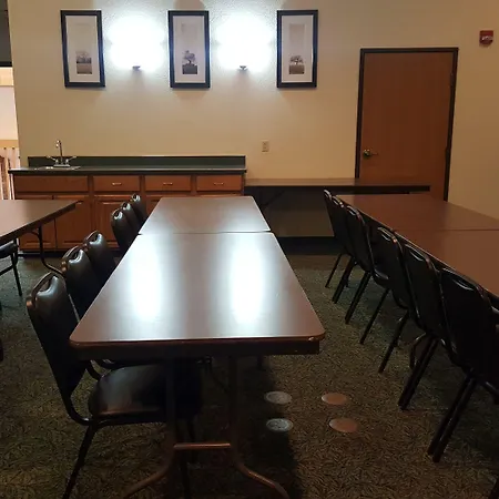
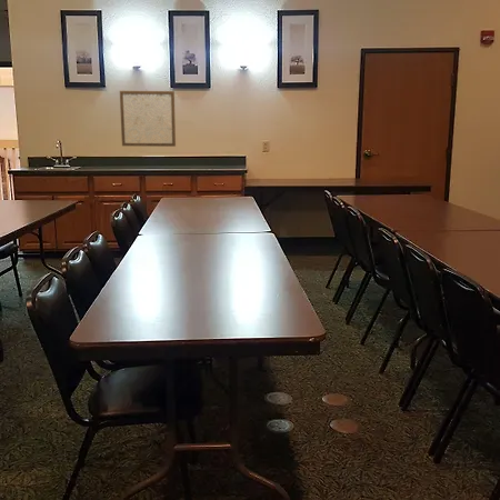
+ wall art [119,90,177,148]
